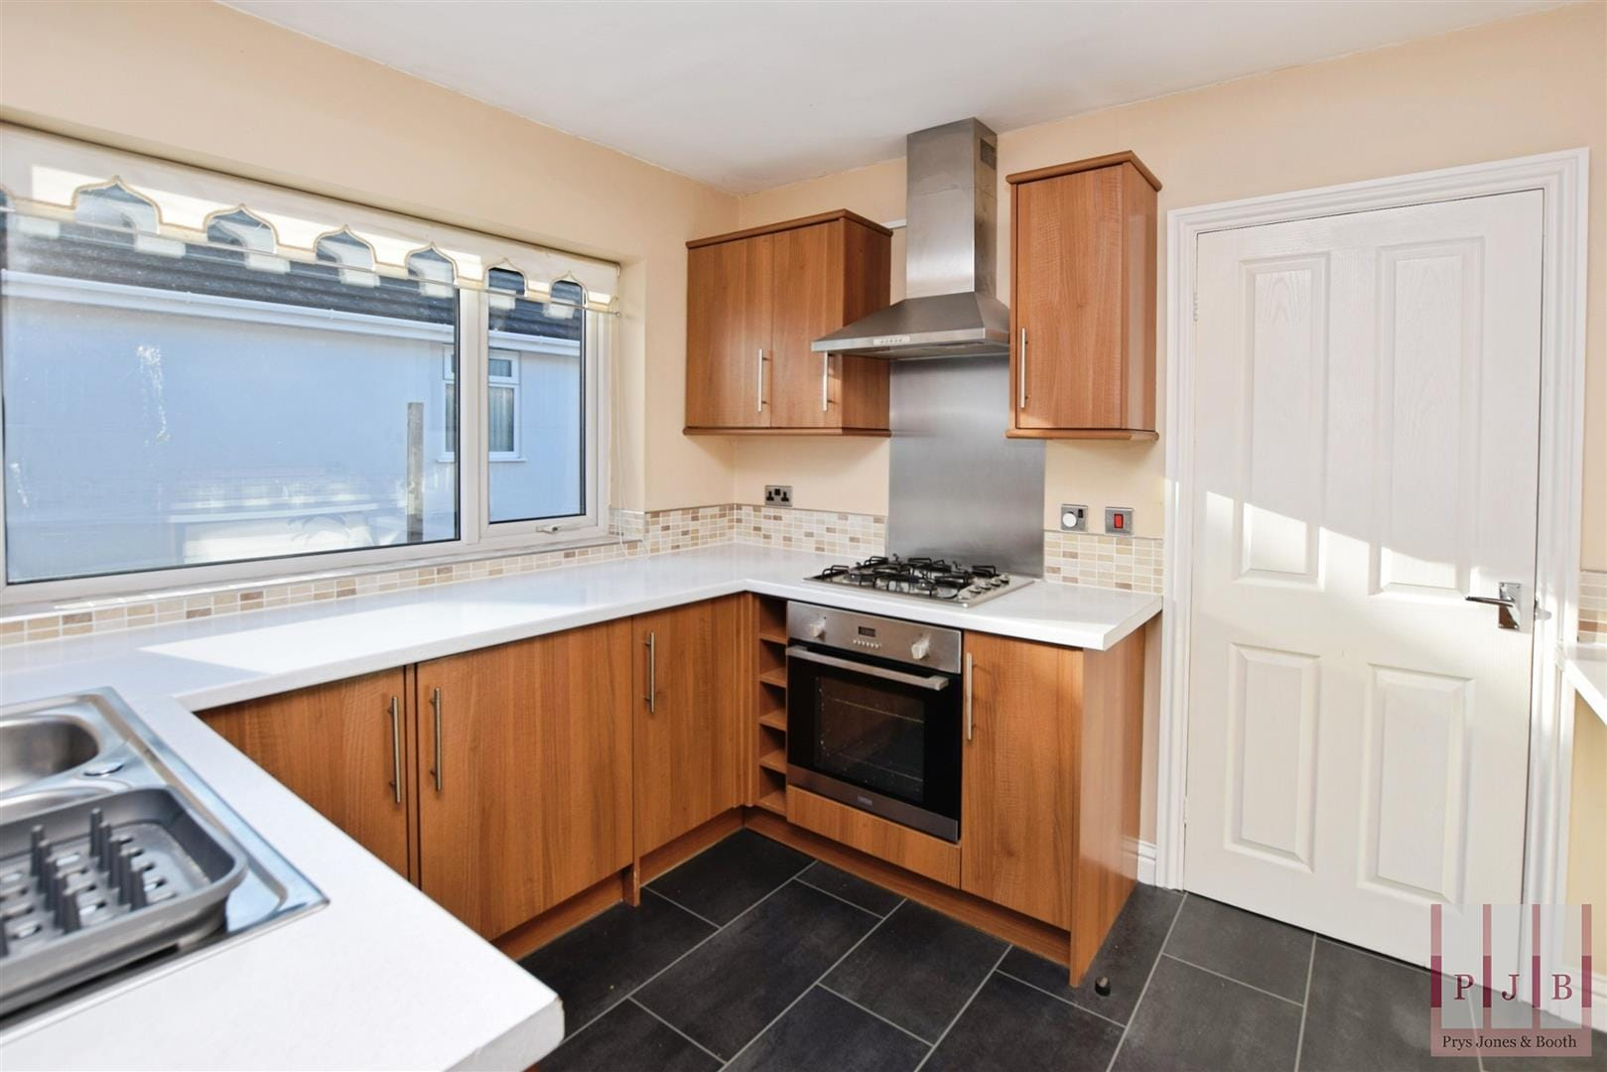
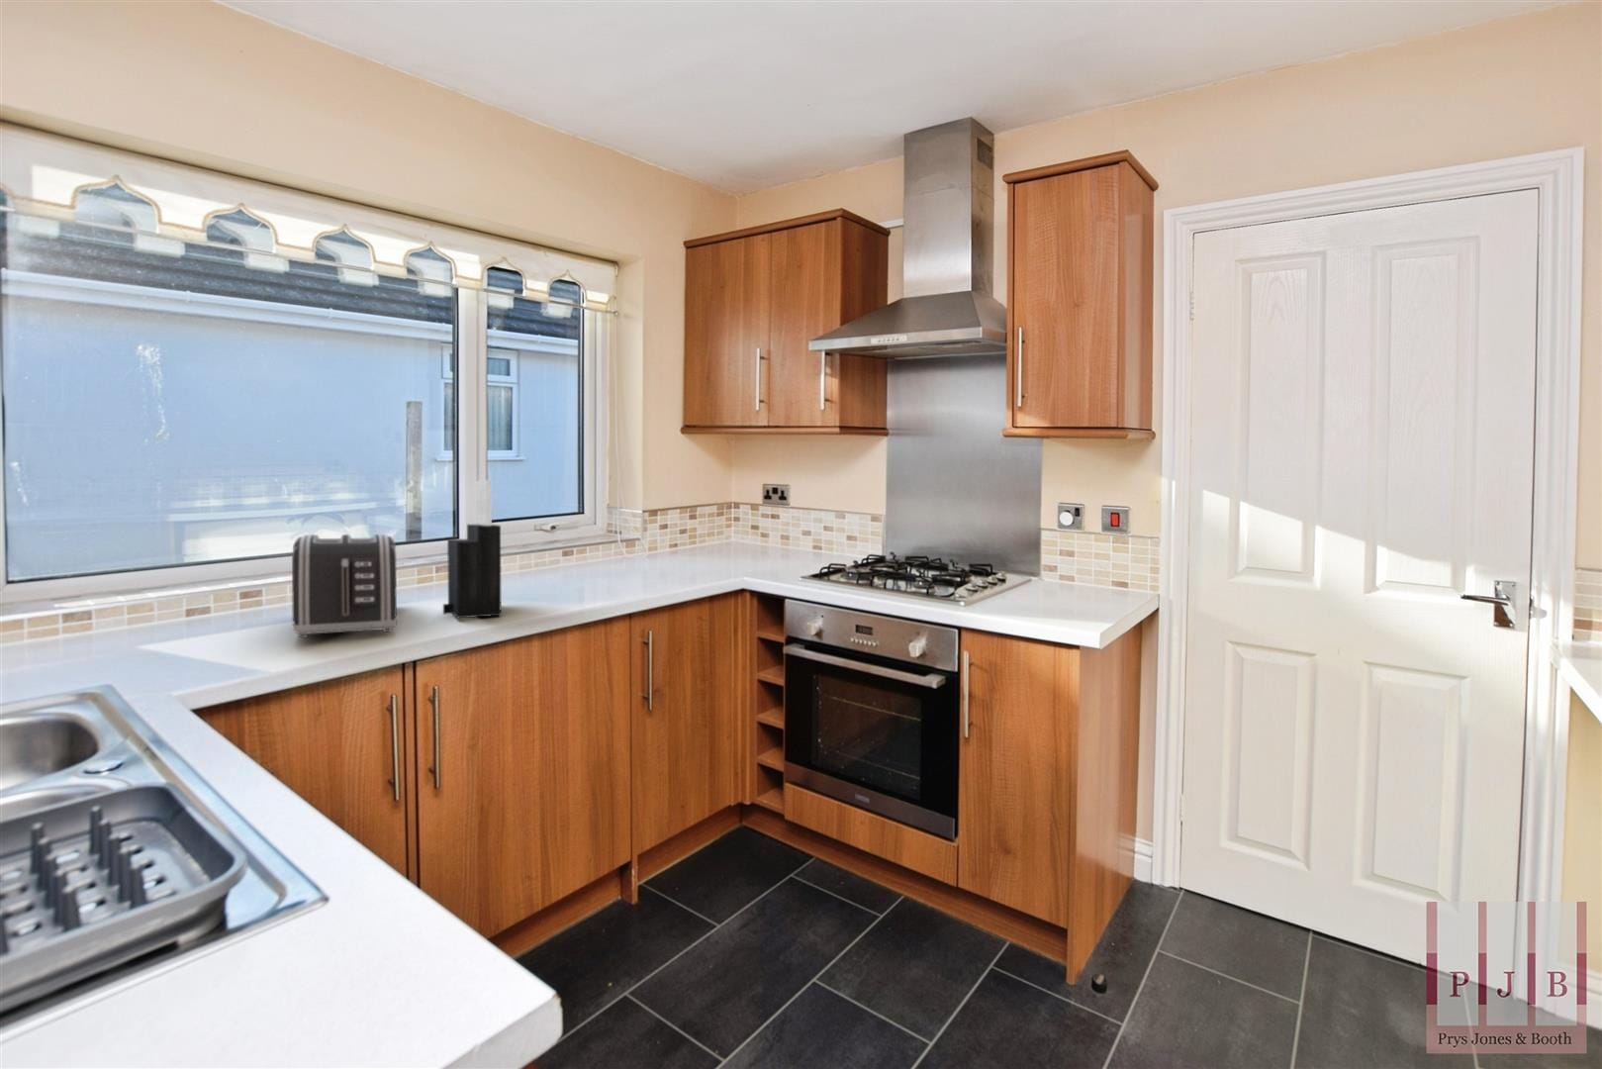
+ toaster [291,532,397,638]
+ knife block [443,480,502,619]
